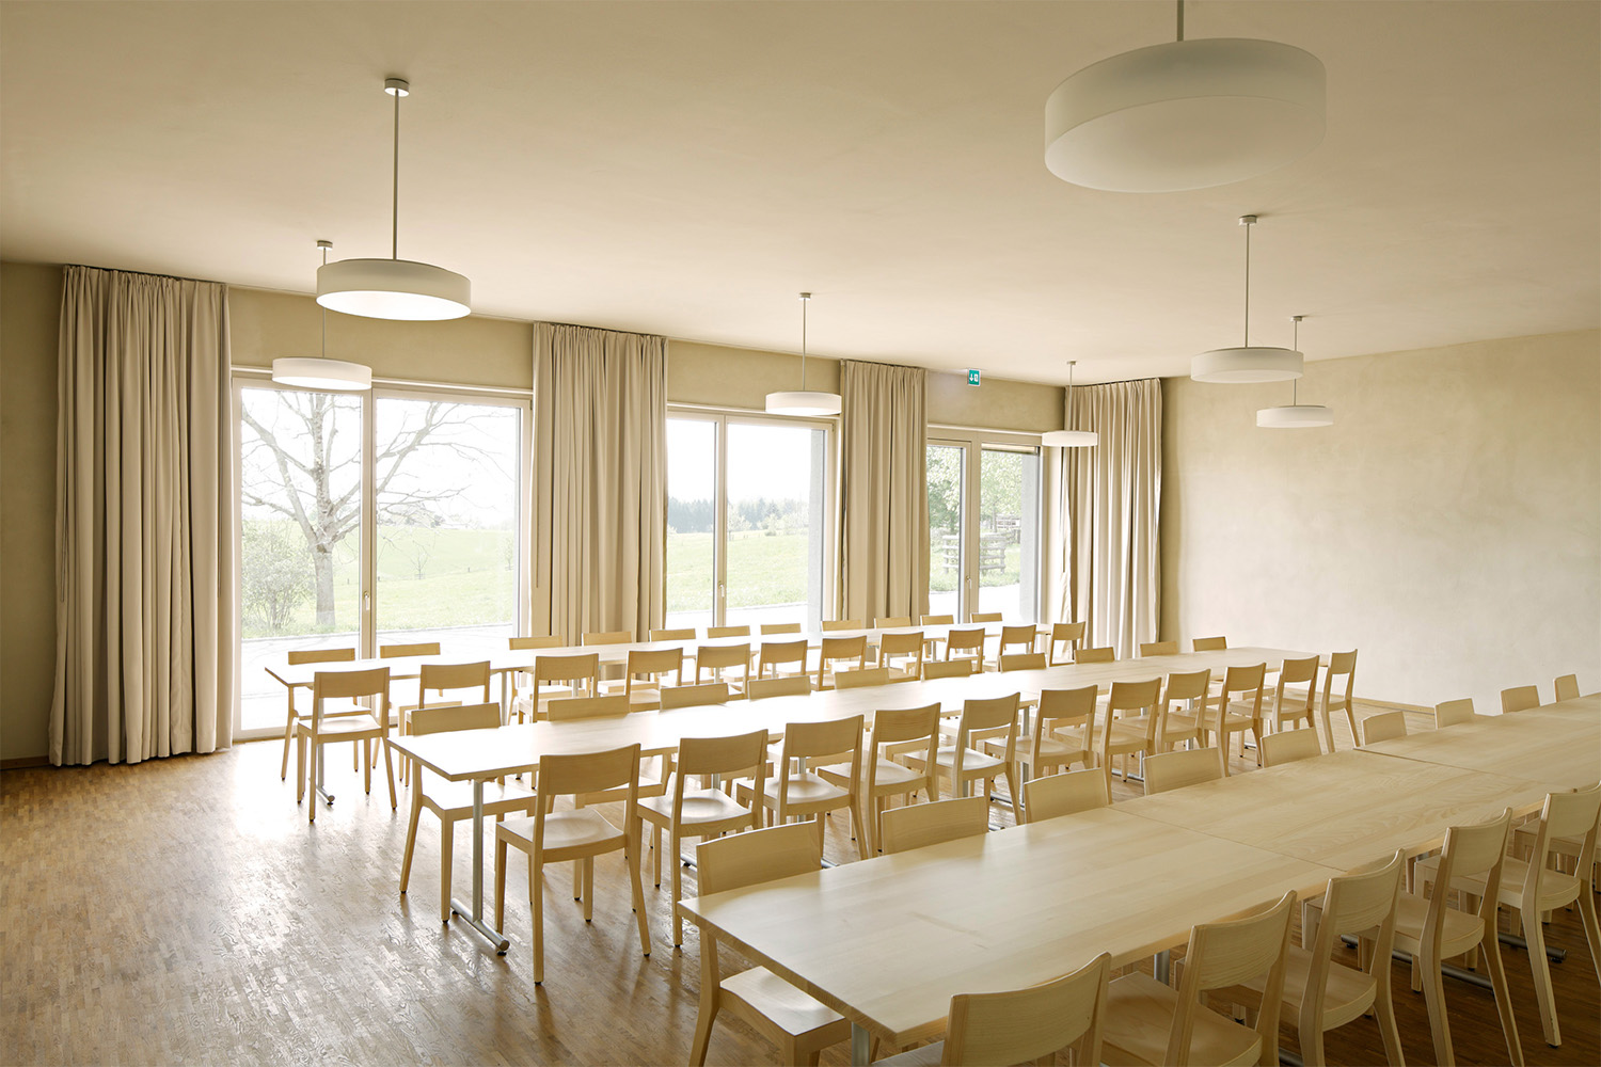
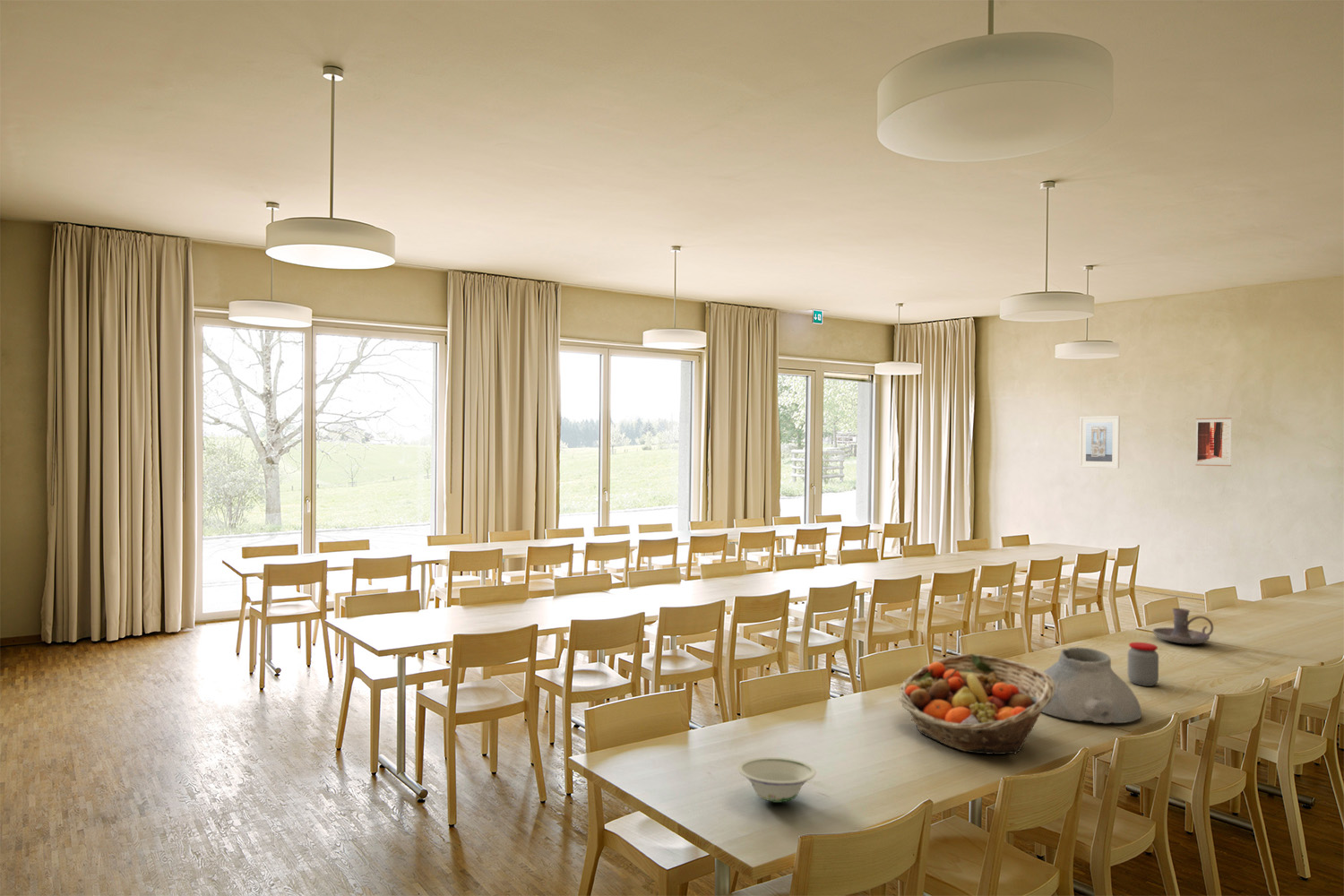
+ bowl [737,756,817,804]
+ jar [1127,642,1159,687]
+ wall art [1195,417,1232,467]
+ candle holder [1152,607,1214,645]
+ fruit basket [899,653,1055,755]
+ vase [1040,646,1142,725]
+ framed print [1079,415,1121,470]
